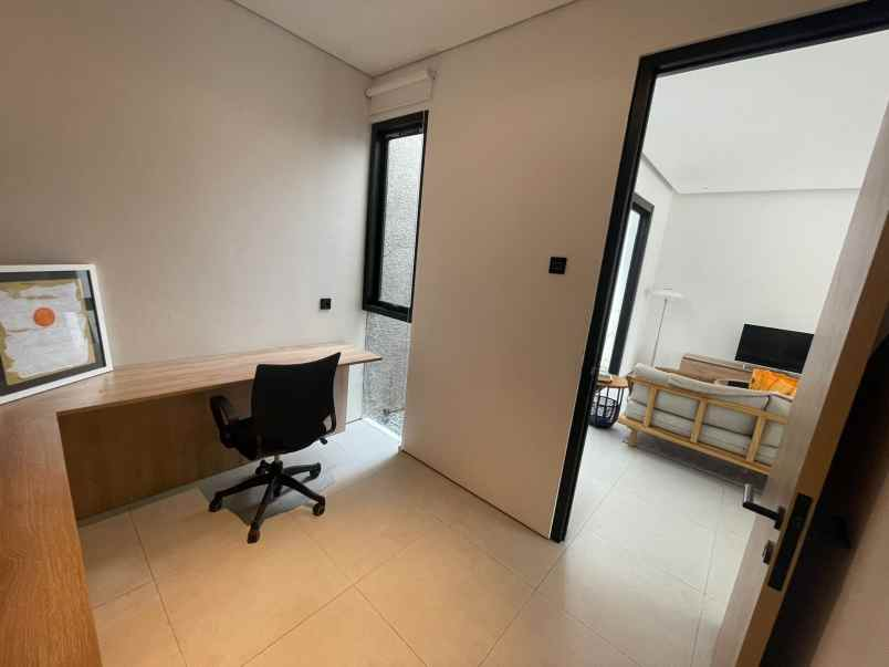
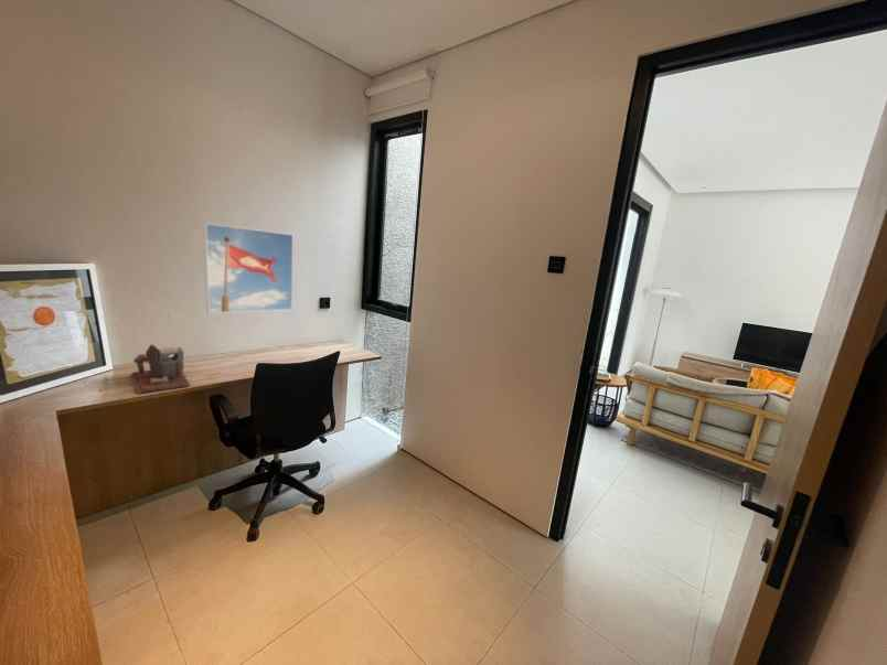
+ desk organizer [130,343,191,395]
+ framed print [203,223,295,314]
